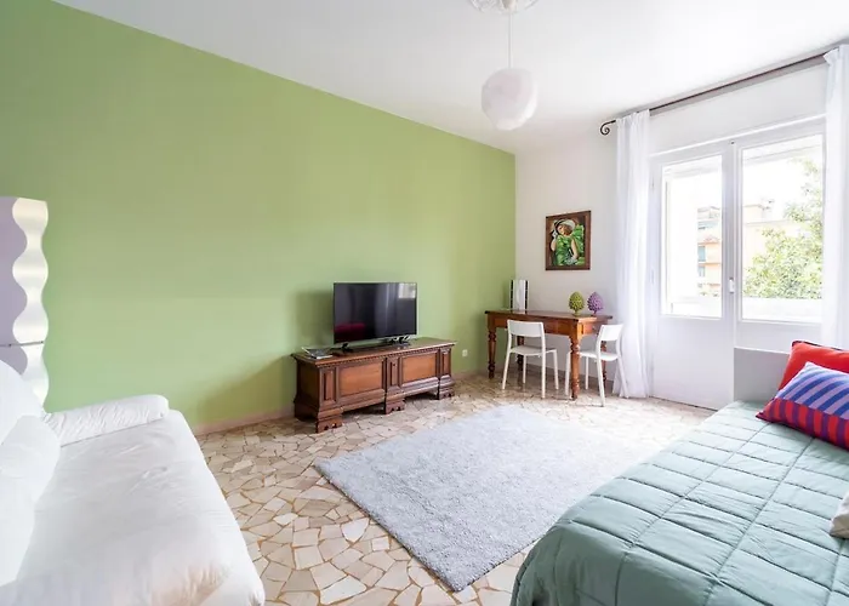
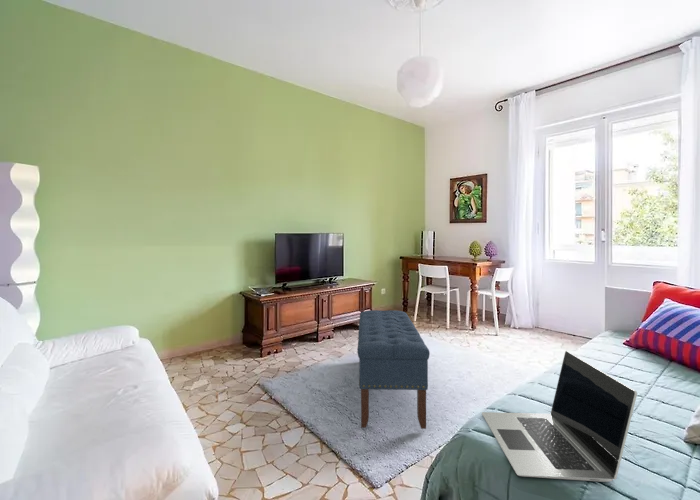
+ laptop [481,350,638,483]
+ bench [356,309,431,430]
